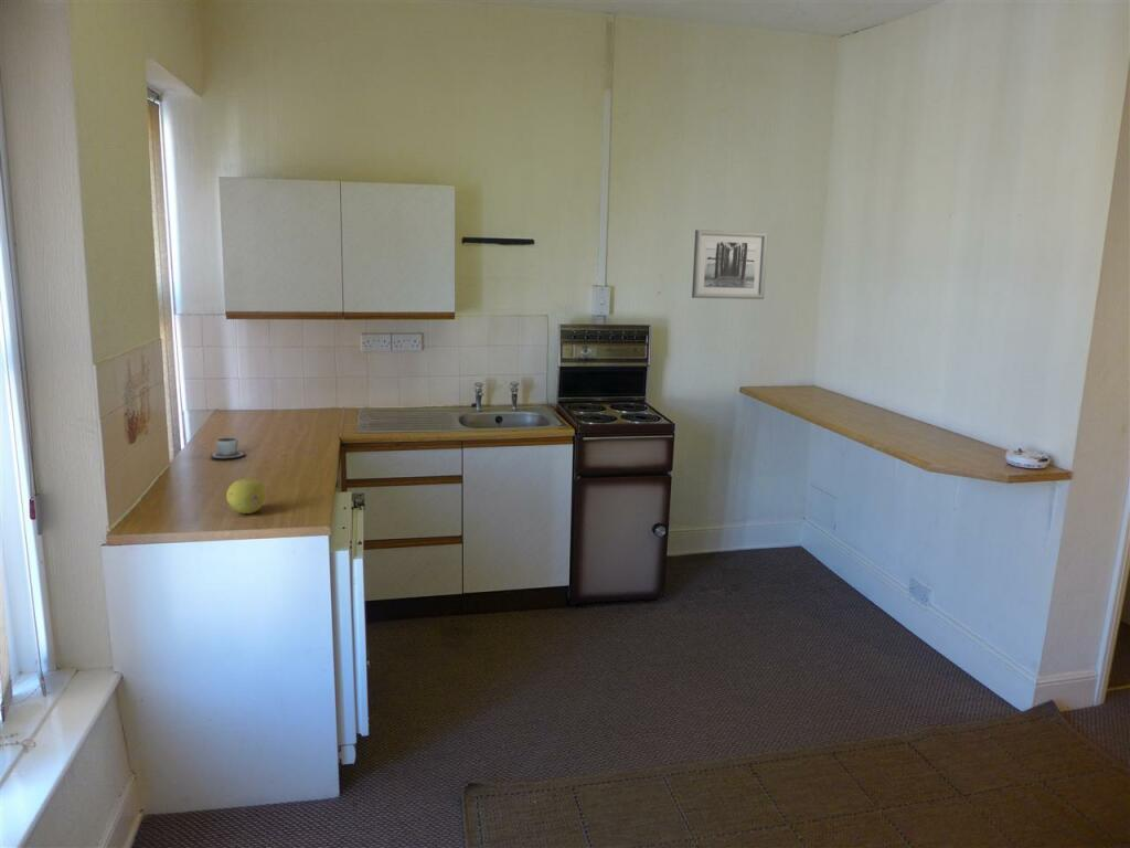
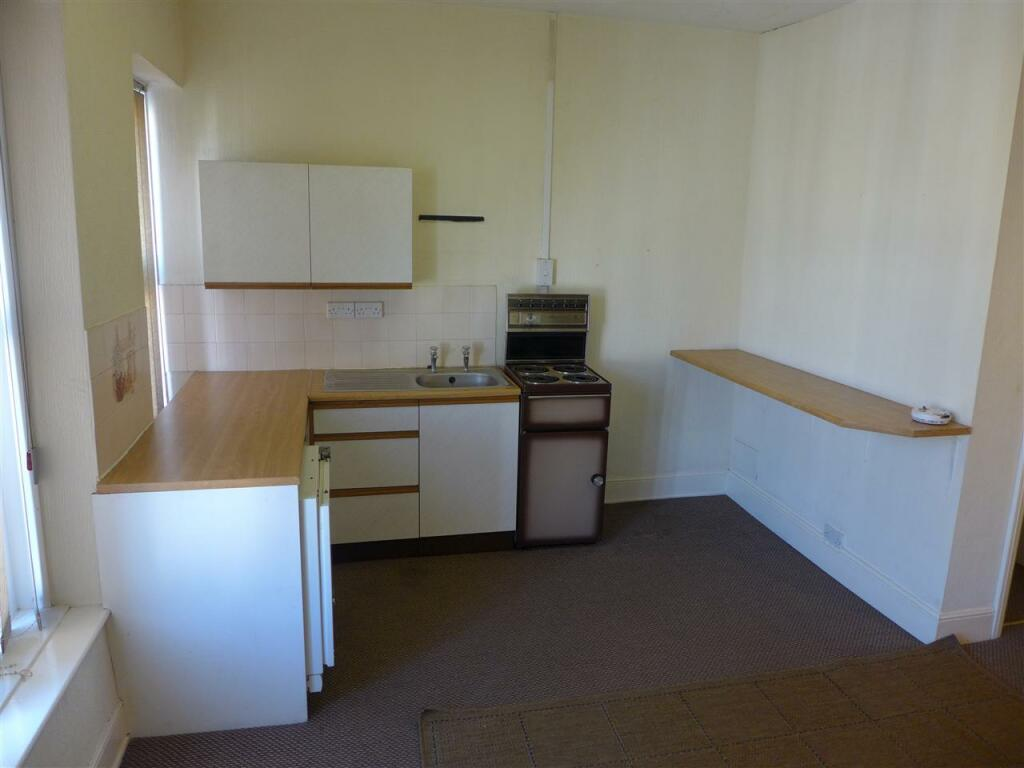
- cup [209,436,246,459]
- fruit [225,477,267,515]
- wall art [691,229,769,300]
